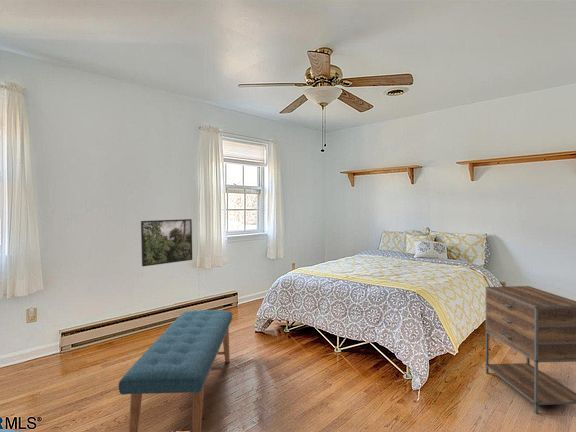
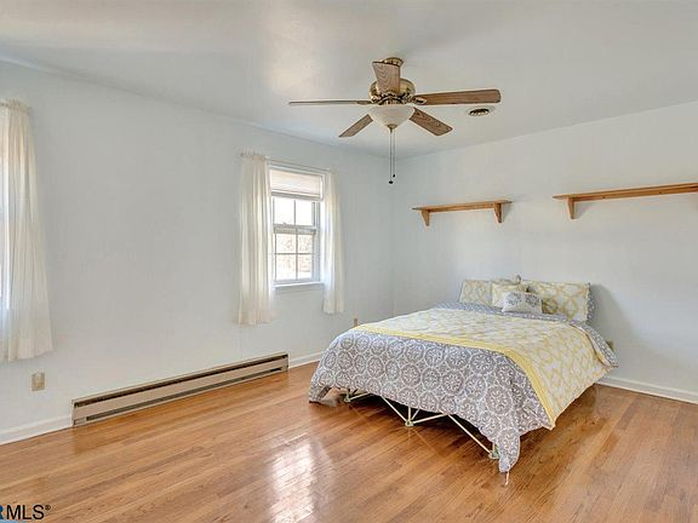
- nightstand [485,285,576,414]
- bench [118,309,233,432]
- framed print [140,218,193,267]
